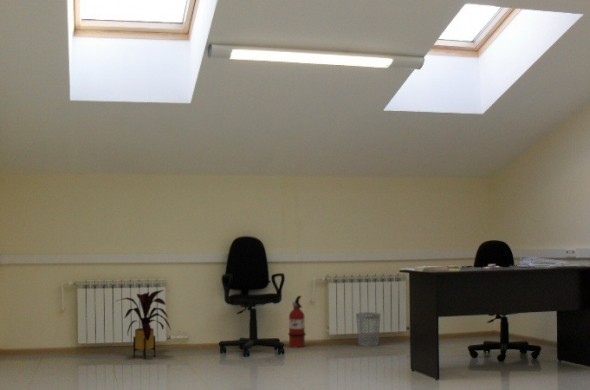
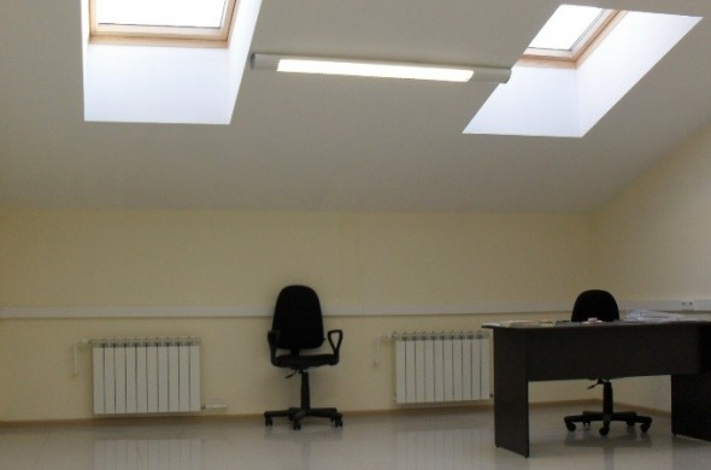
- house plant [116,289,172,360]
- wastebasket [355,311,382,347]
- fire extinguisher [287,295,307,348]
